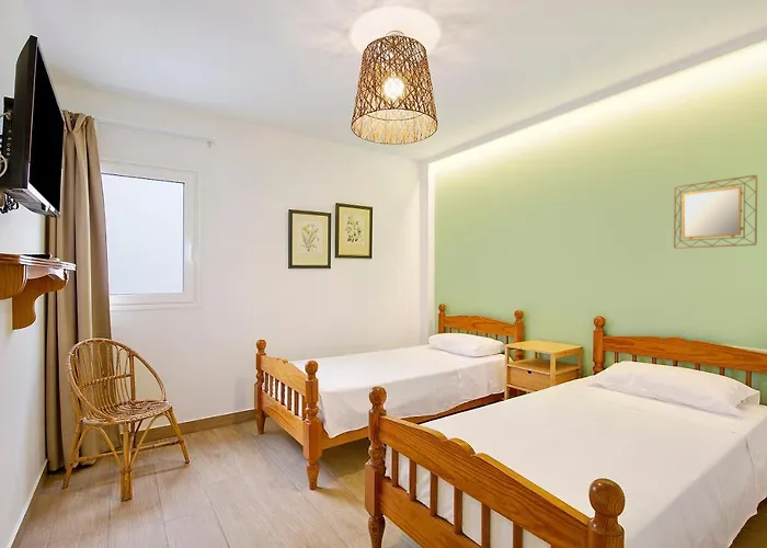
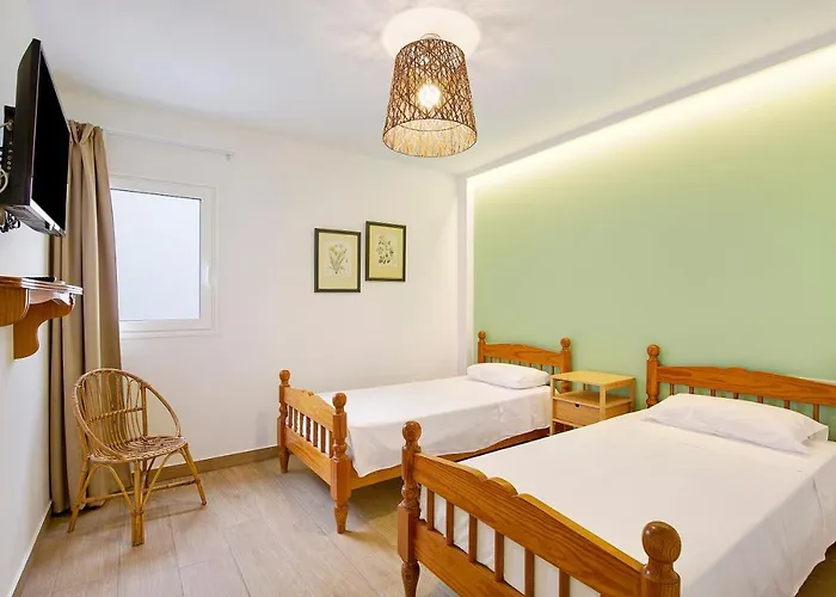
- home mirror [673,173,758,250]
